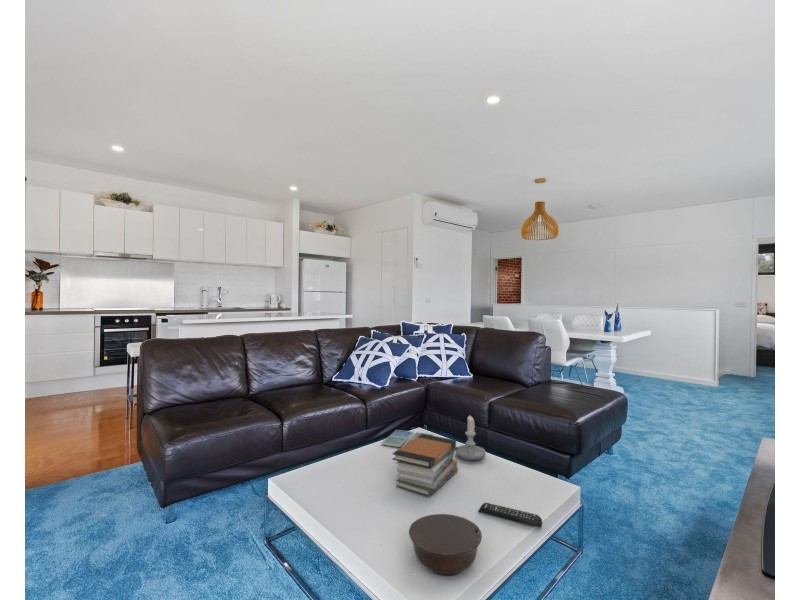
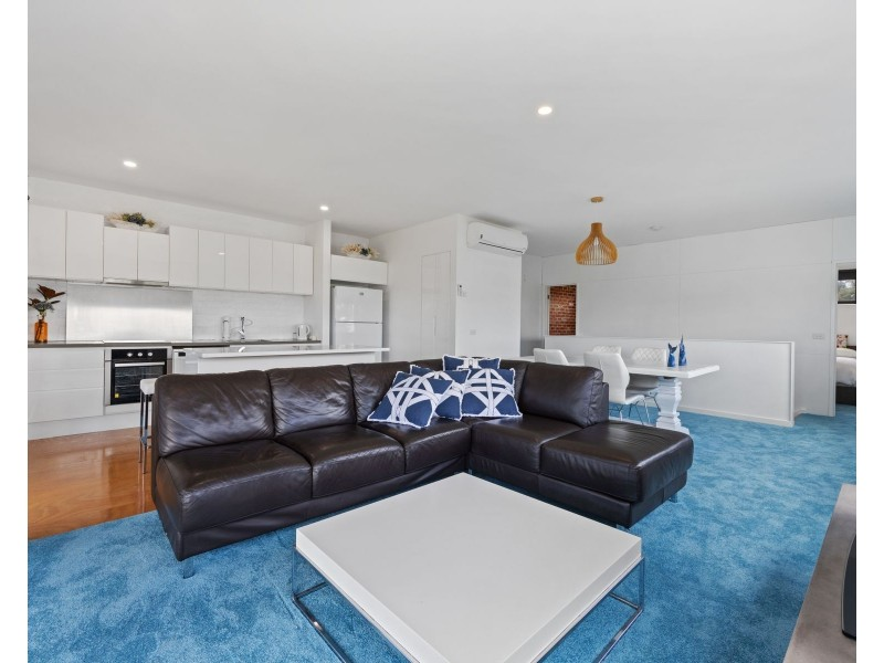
- bowl [408,513,483,577]
- remote control [478,502,543,528]
- drink coaster [380,429,435,448]
- candle [455,414,487,461]
- book stack [391,434,459,497]
